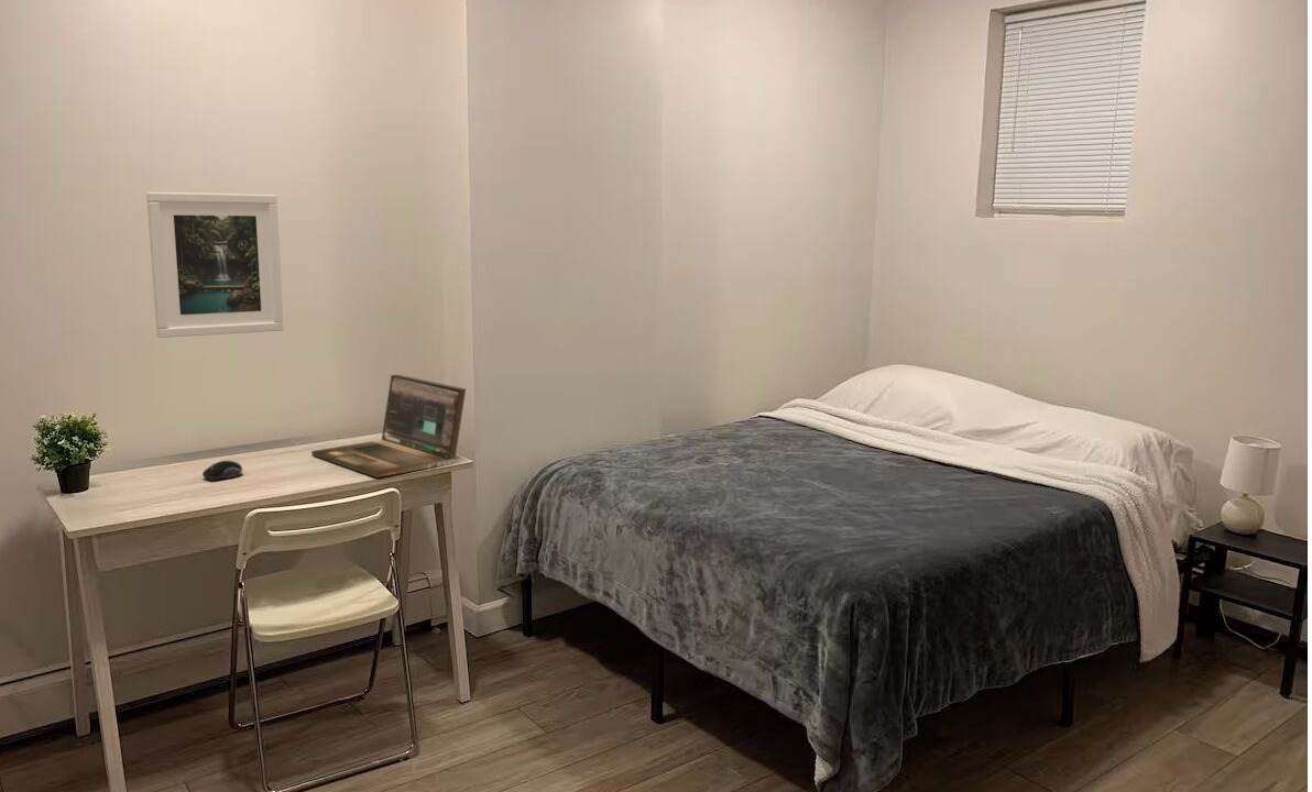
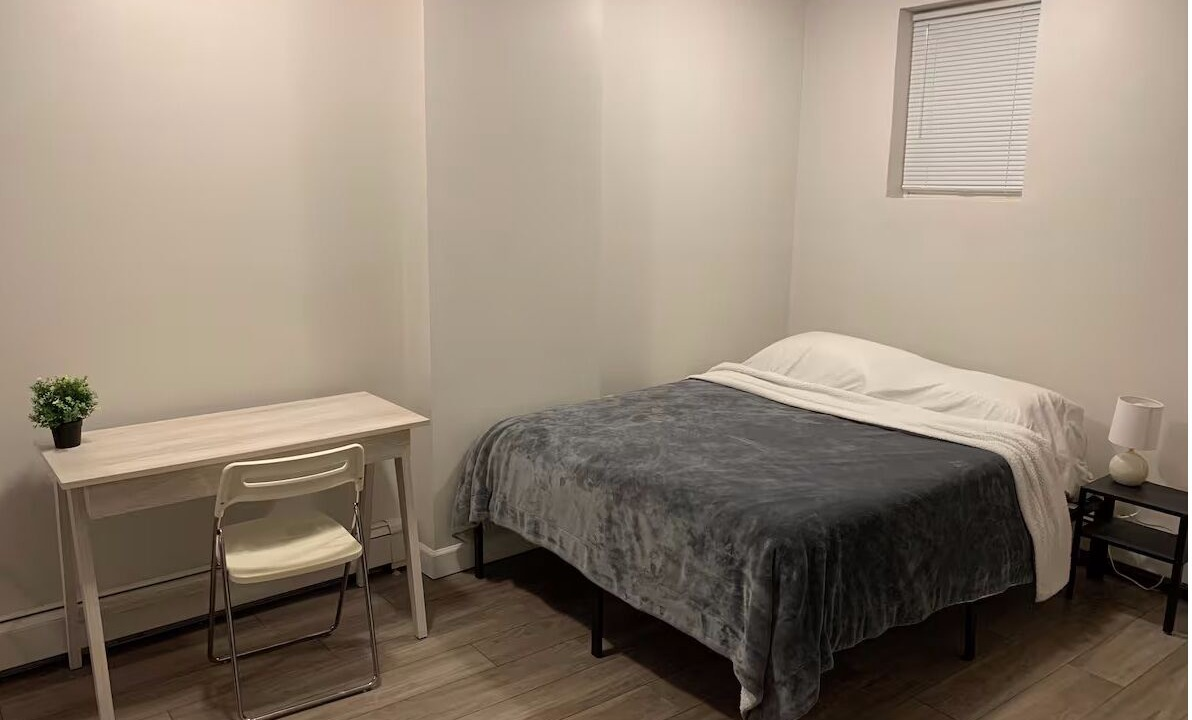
- computer mouse [201,460,243,482]
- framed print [145,191,285,339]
- laptop [310,373,467,479]
